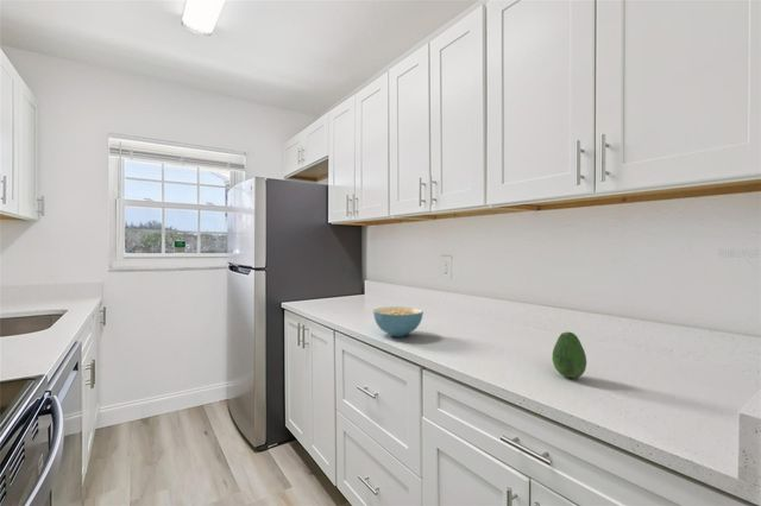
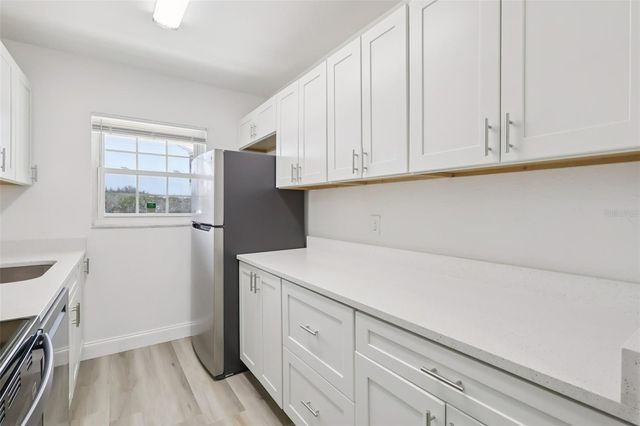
- fruit [551,331,587,380]
- cereal bowl [372,305,424,337]
